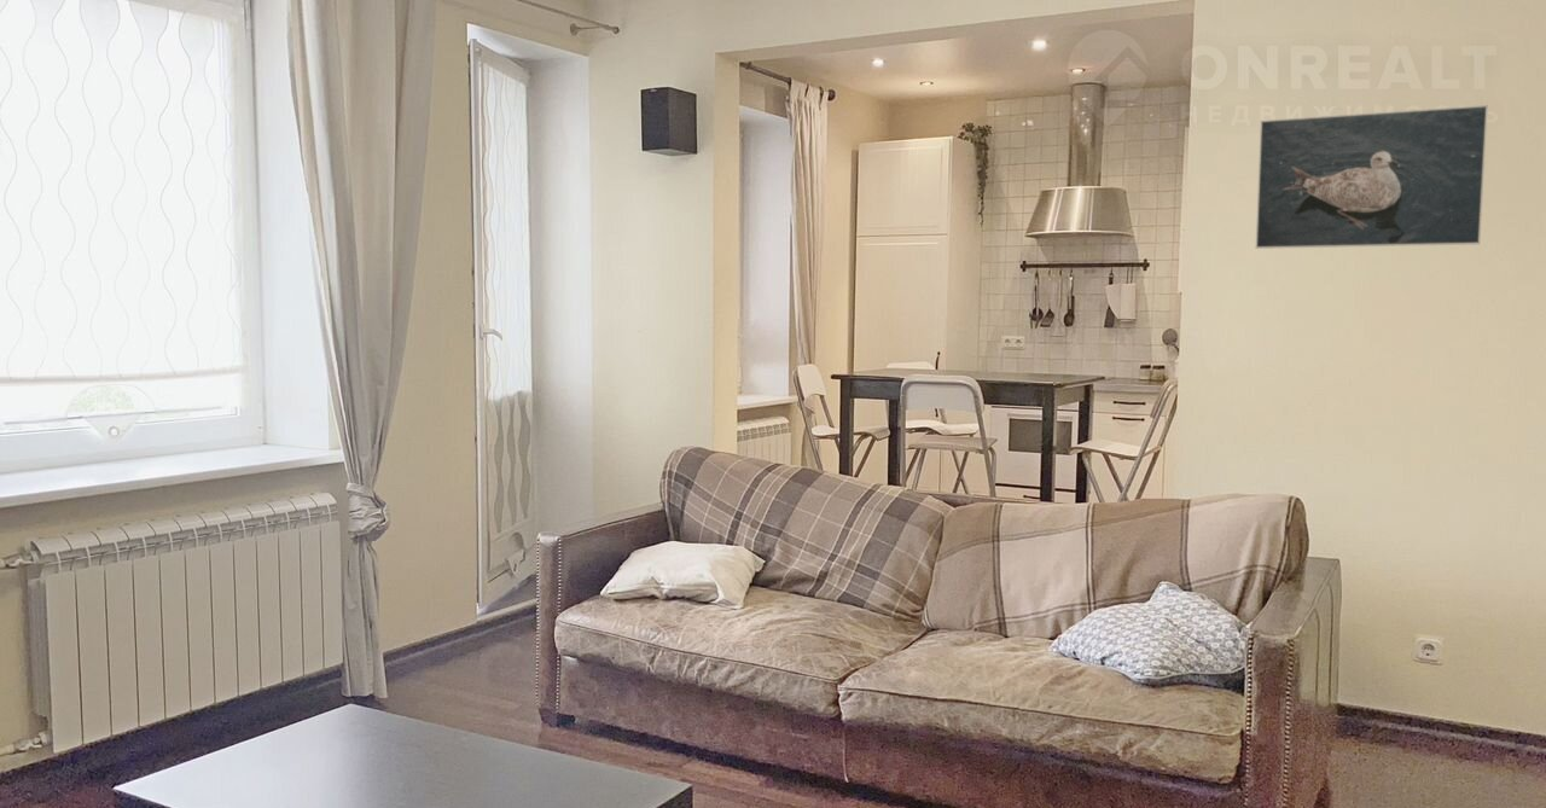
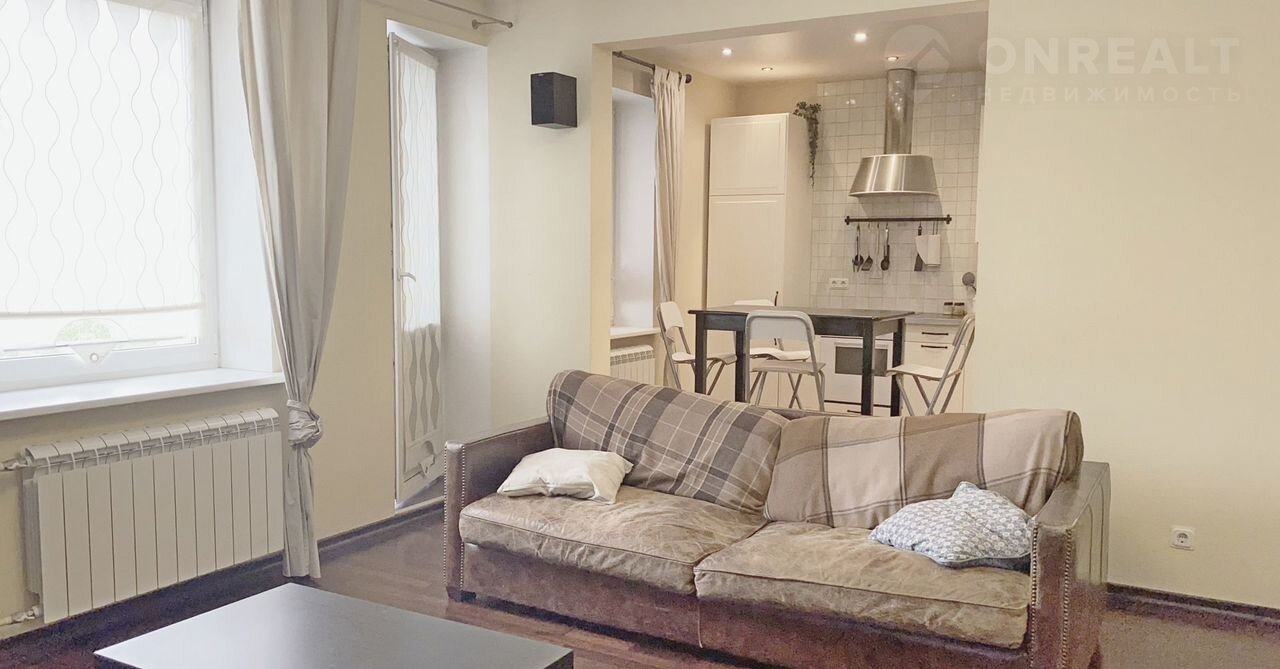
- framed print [1255,104,1489,250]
